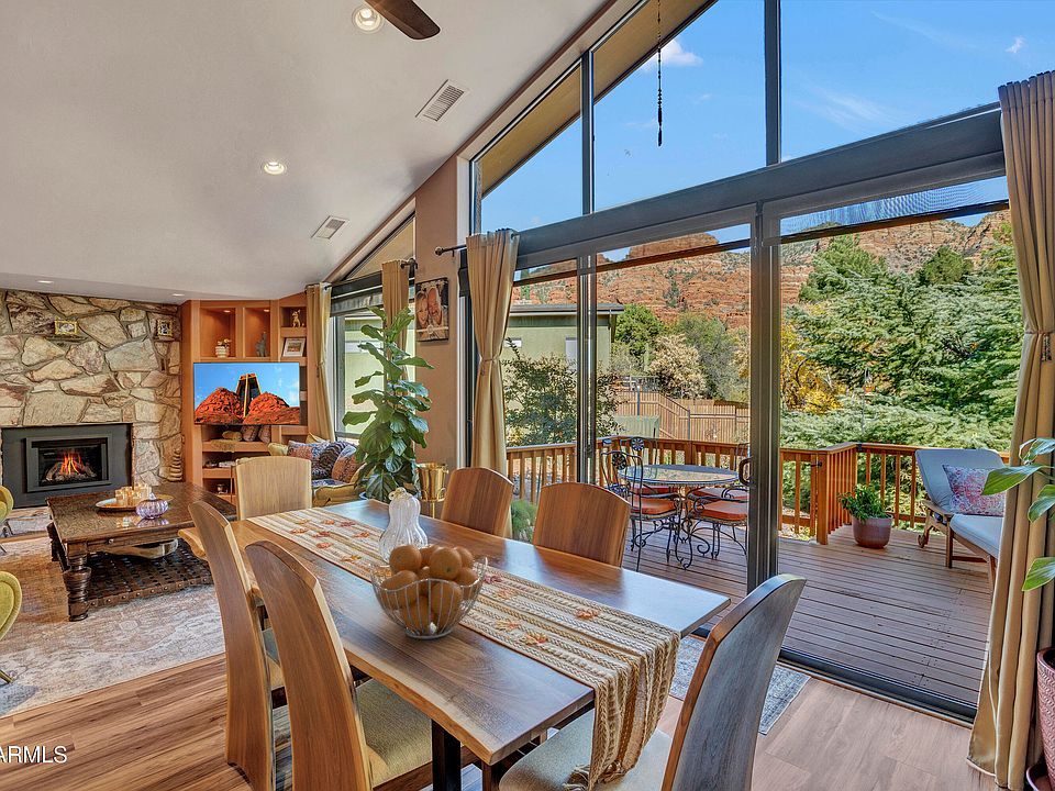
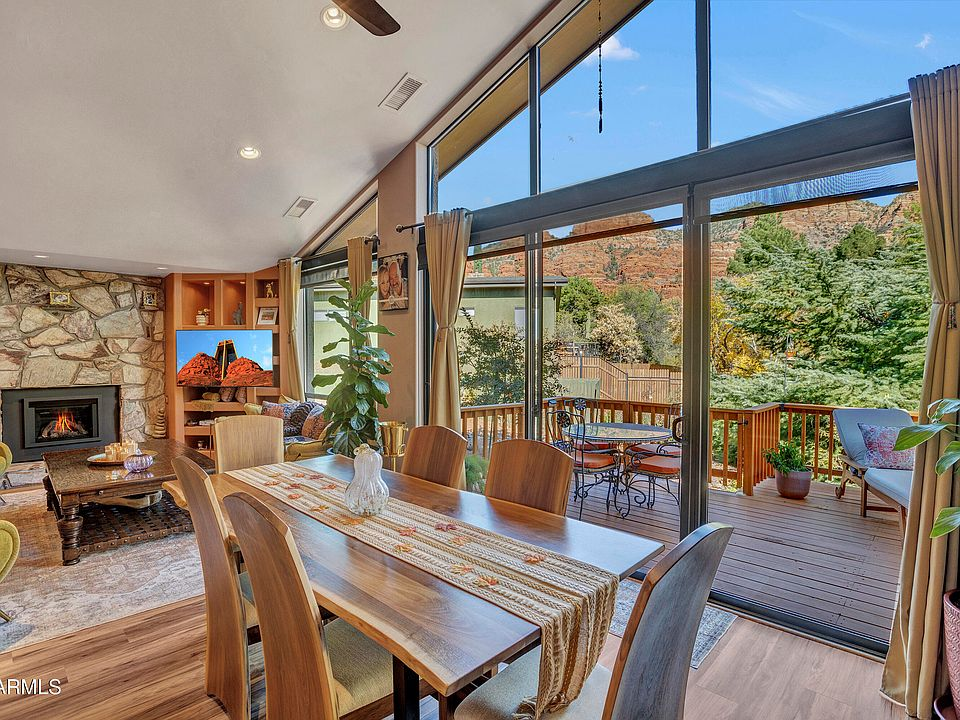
- fruit basket [367,543,488,640]
